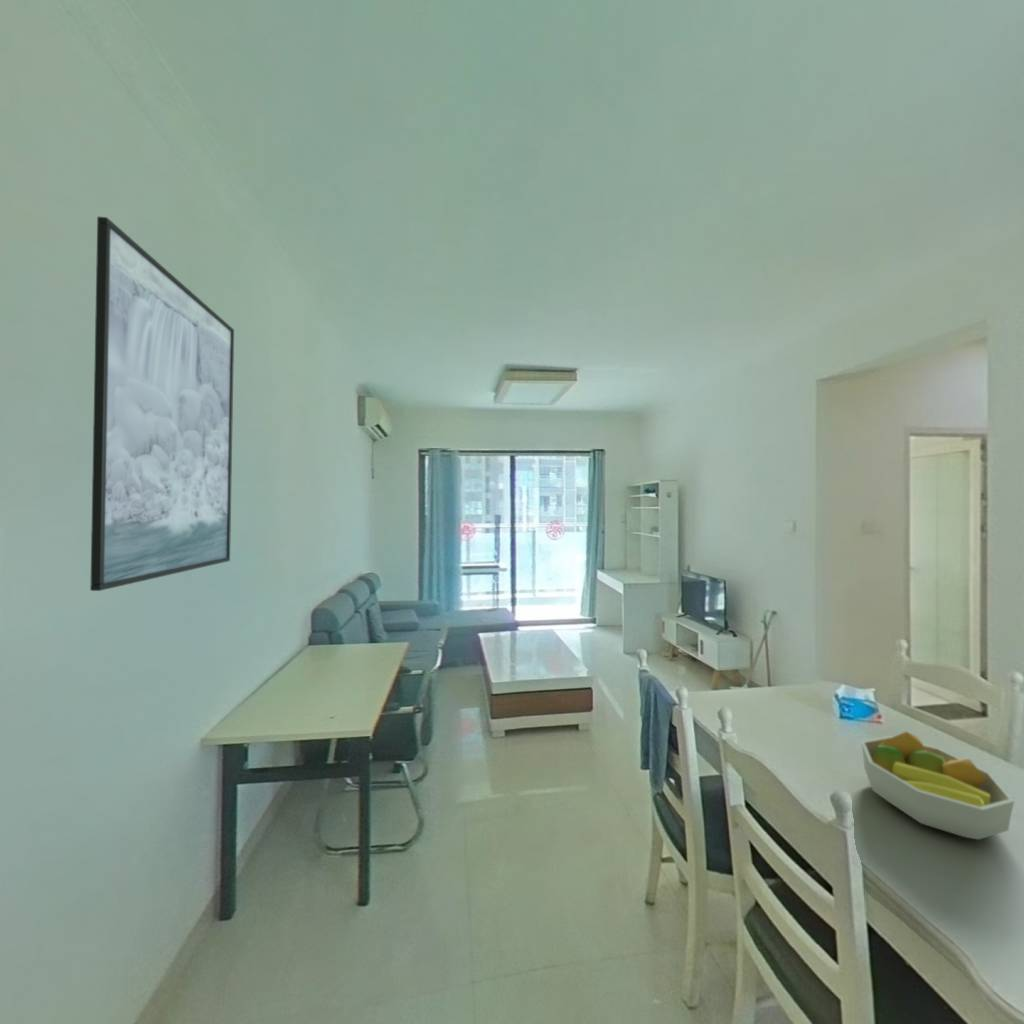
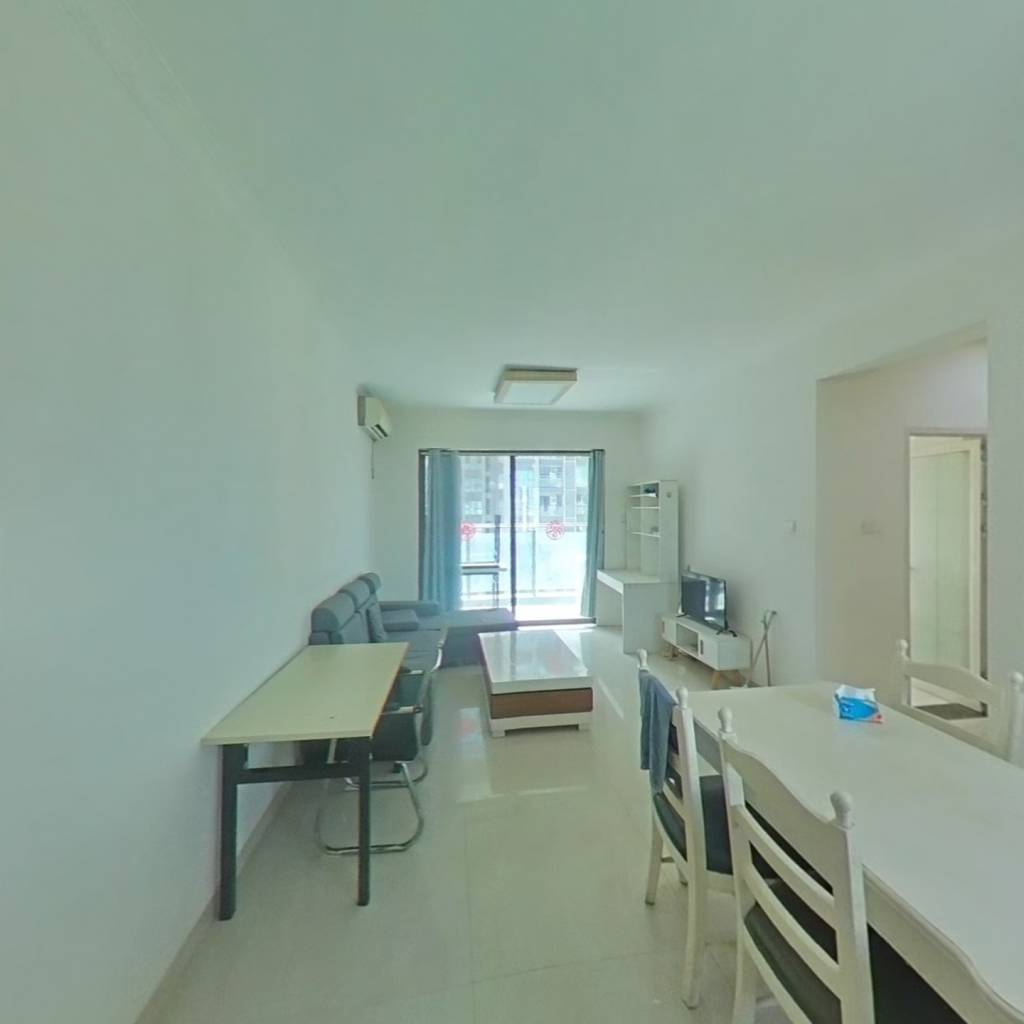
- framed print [89,216,235,592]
- fruit bowl [860,730,1015,841]
